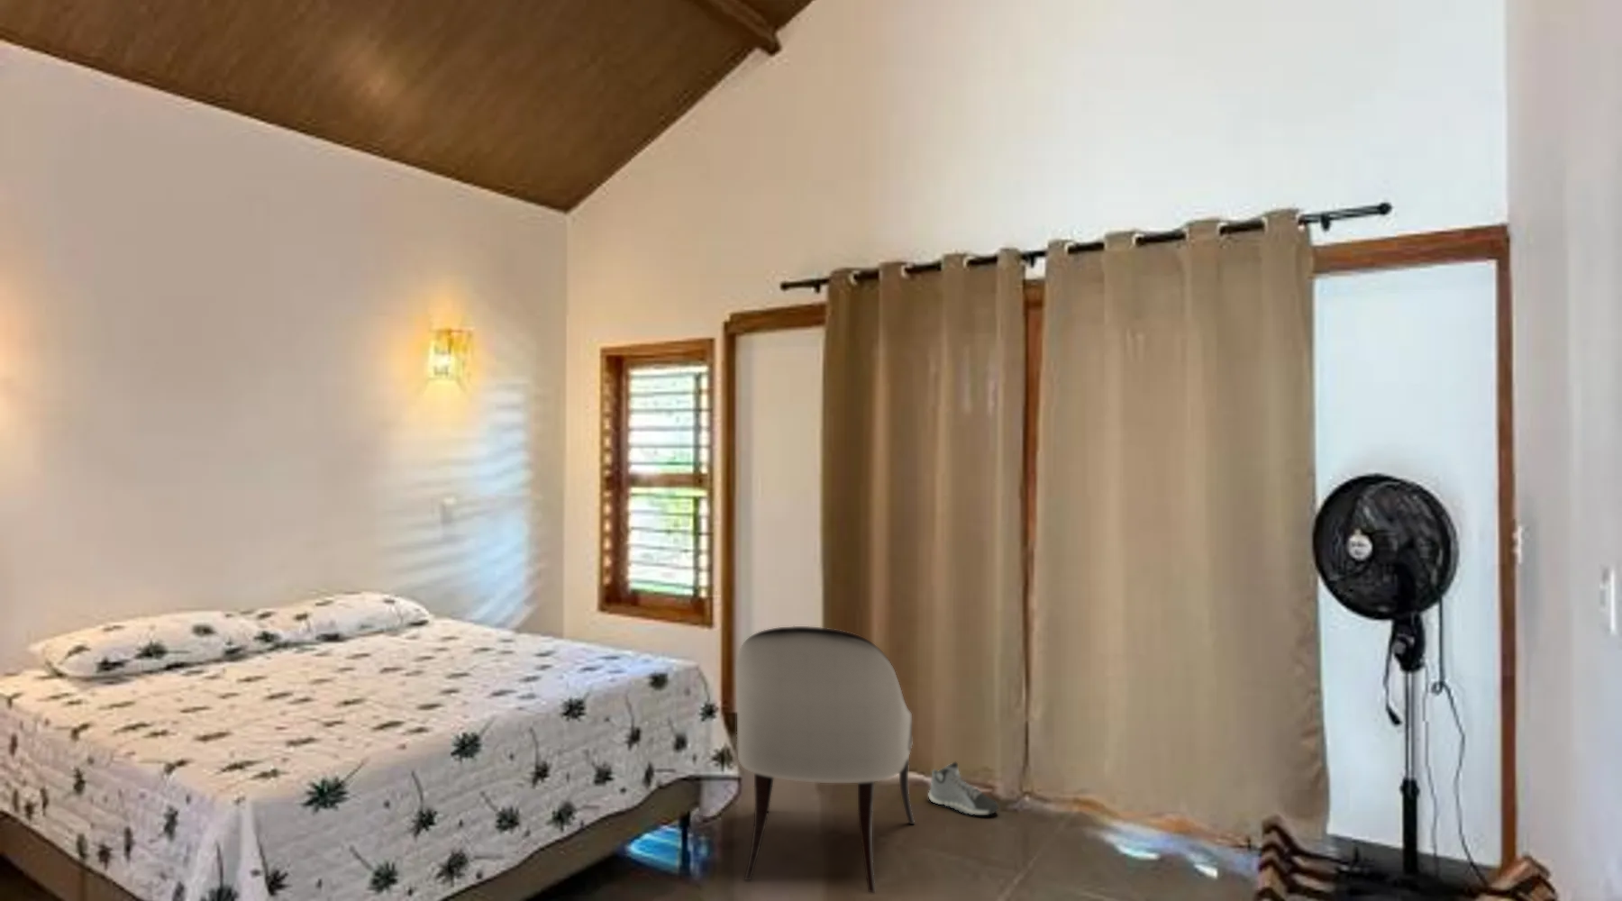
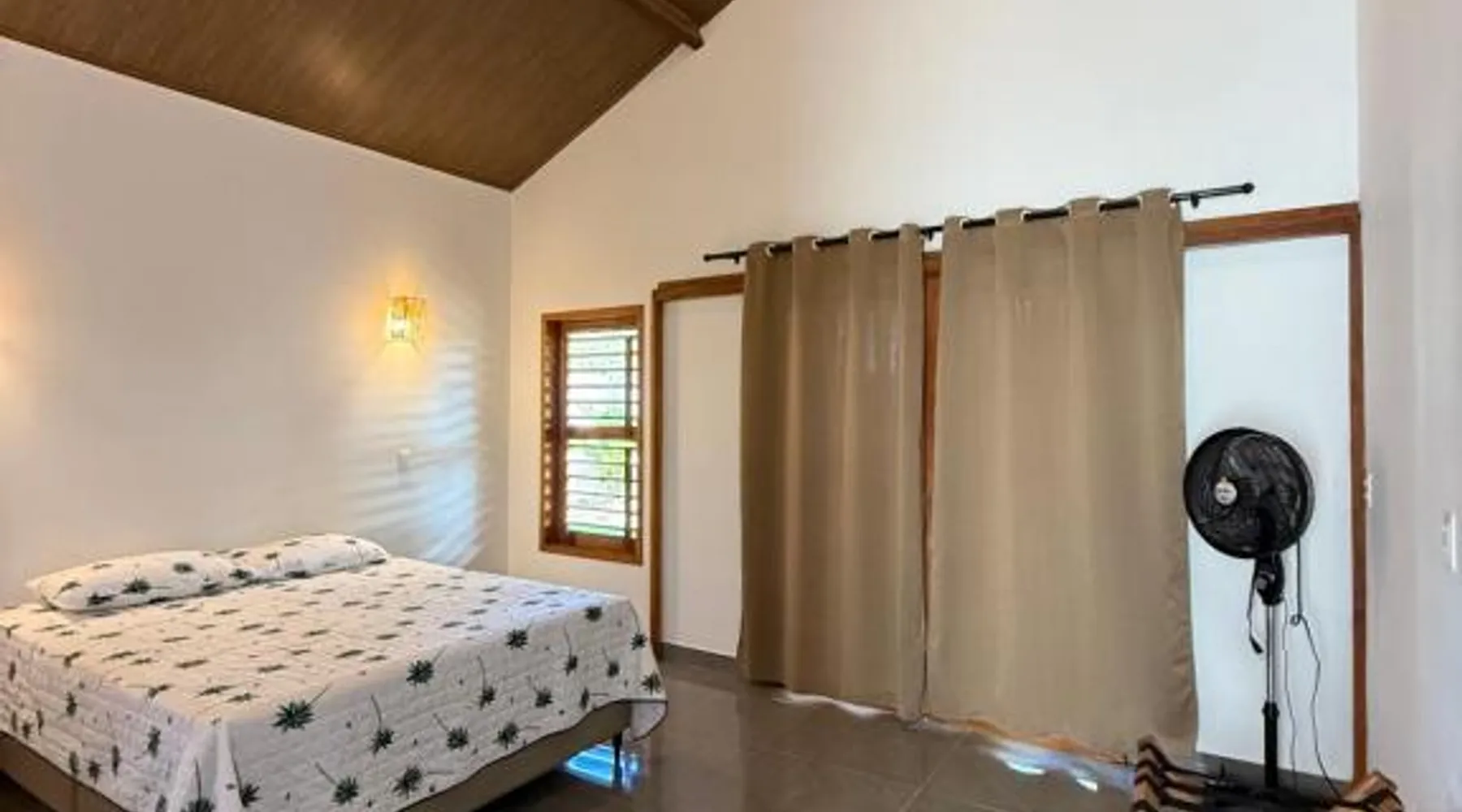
- armchair [736,626,915,894]
- sneaker [929,761,1000,817]
